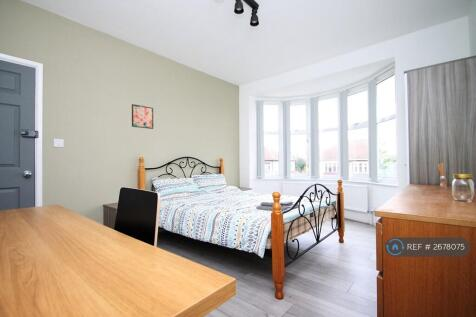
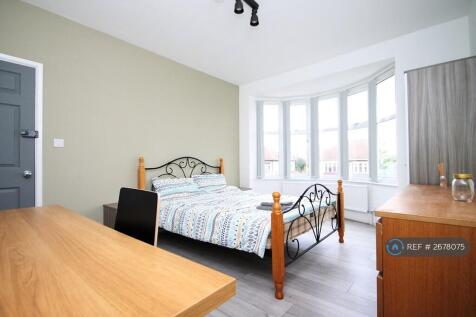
- wall art [131,103,154,130]
